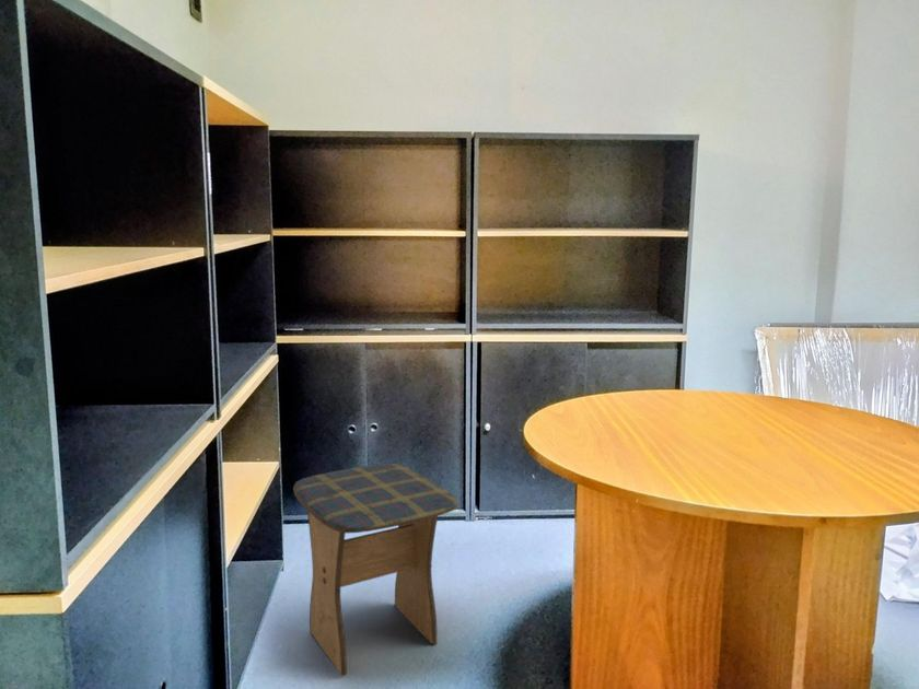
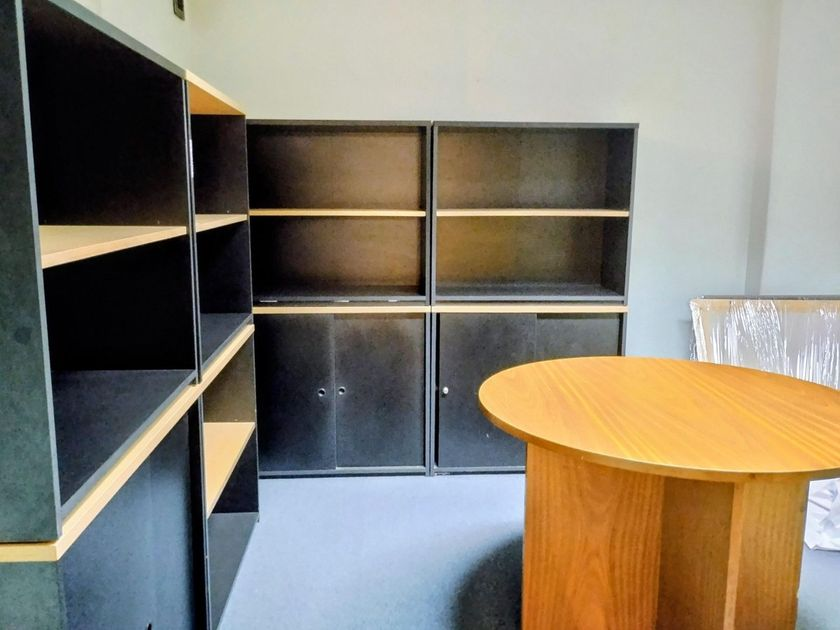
- stool [292,463,458,677]
